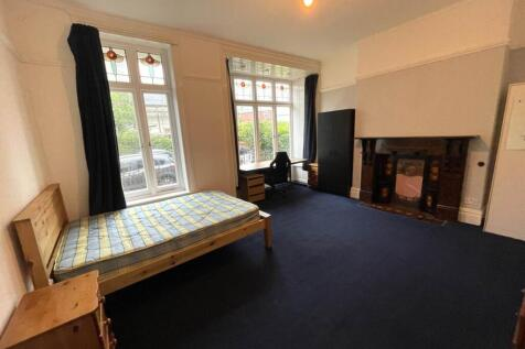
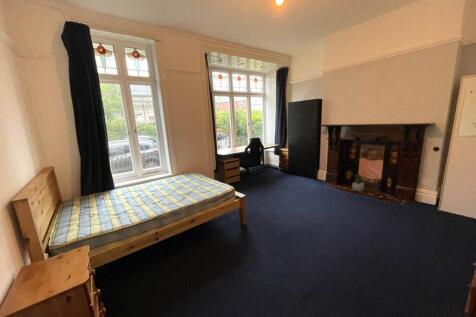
+ potted plant [346,173,368,192]
